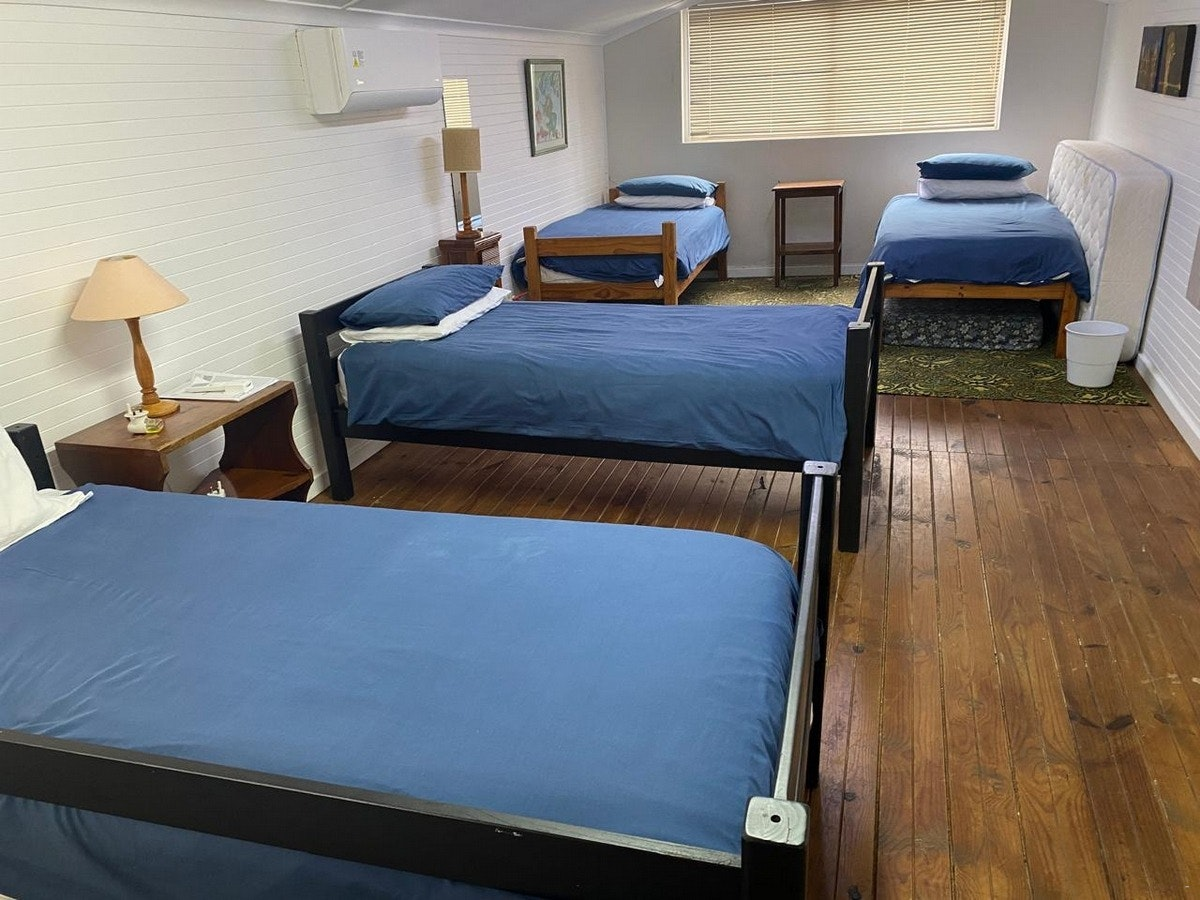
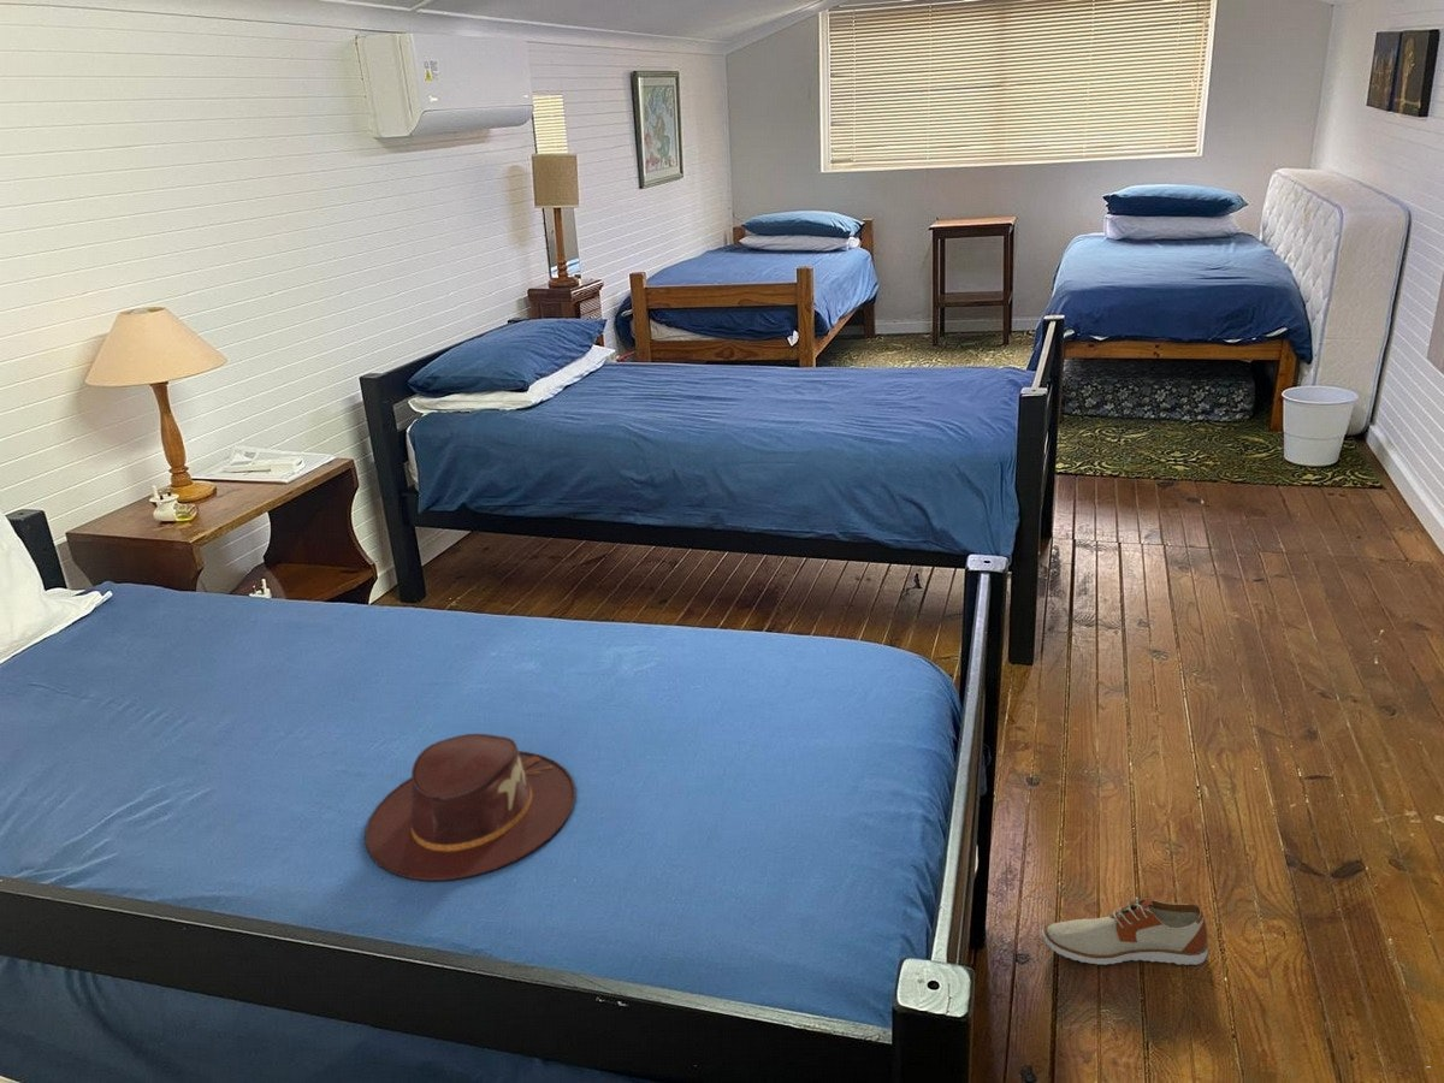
+ hat [363,733,576,882]
+ shoe [1041,896,1208,966]
